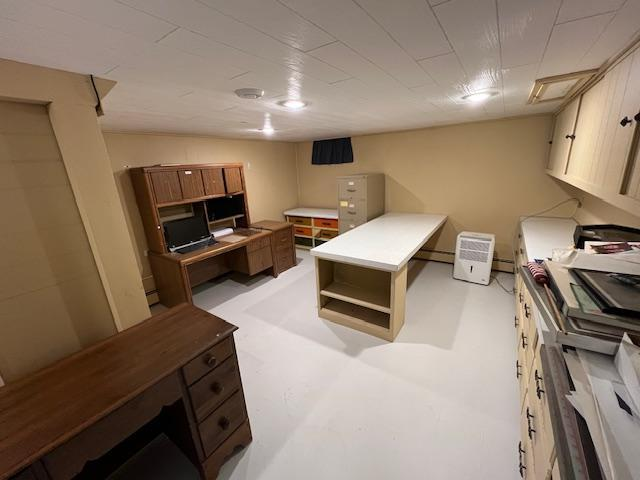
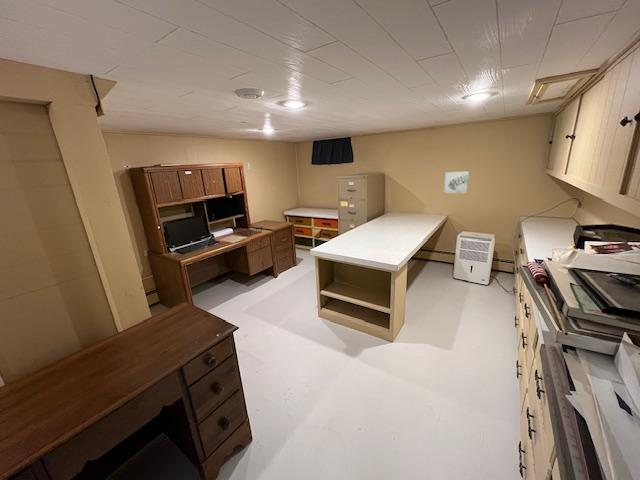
+ wall art [443,170,470,194]
